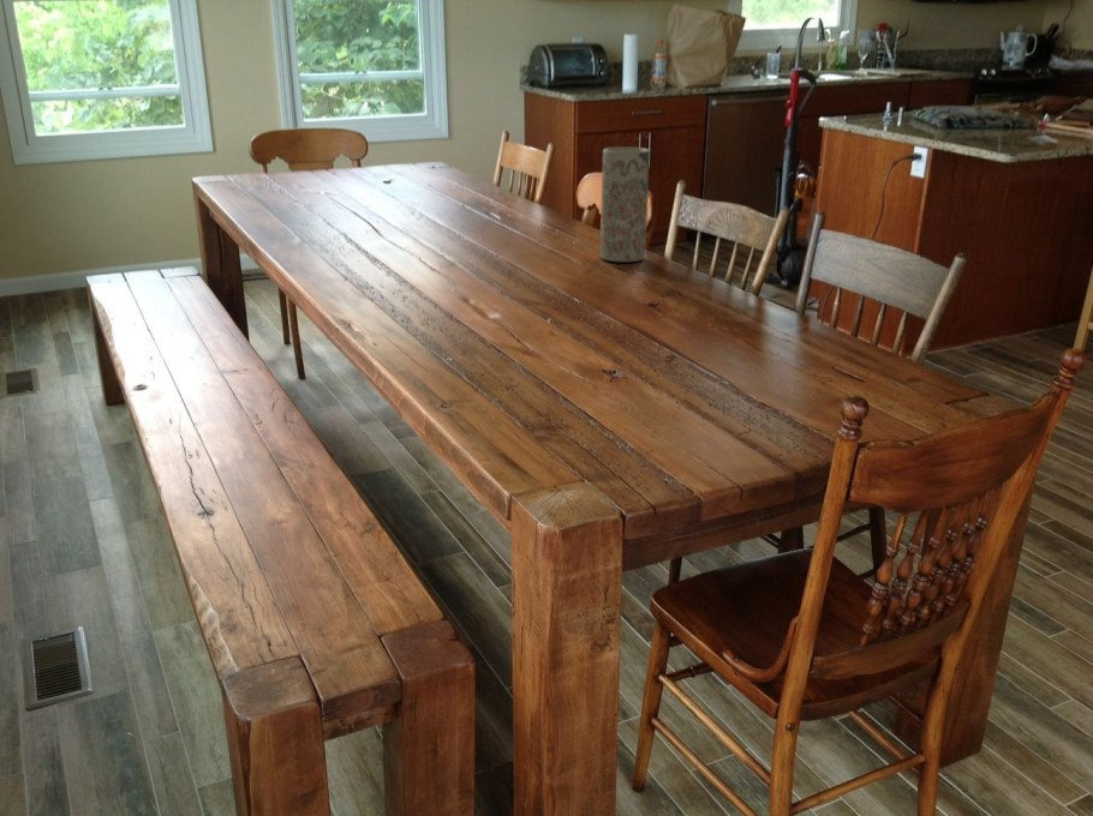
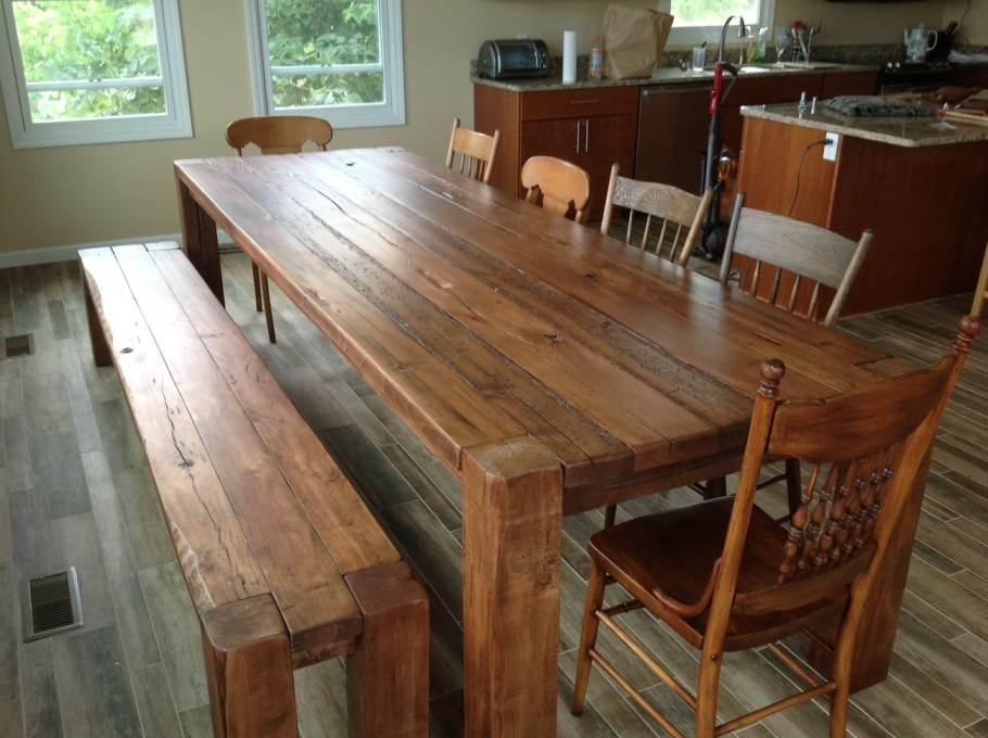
- vase [599,145,651,263]
